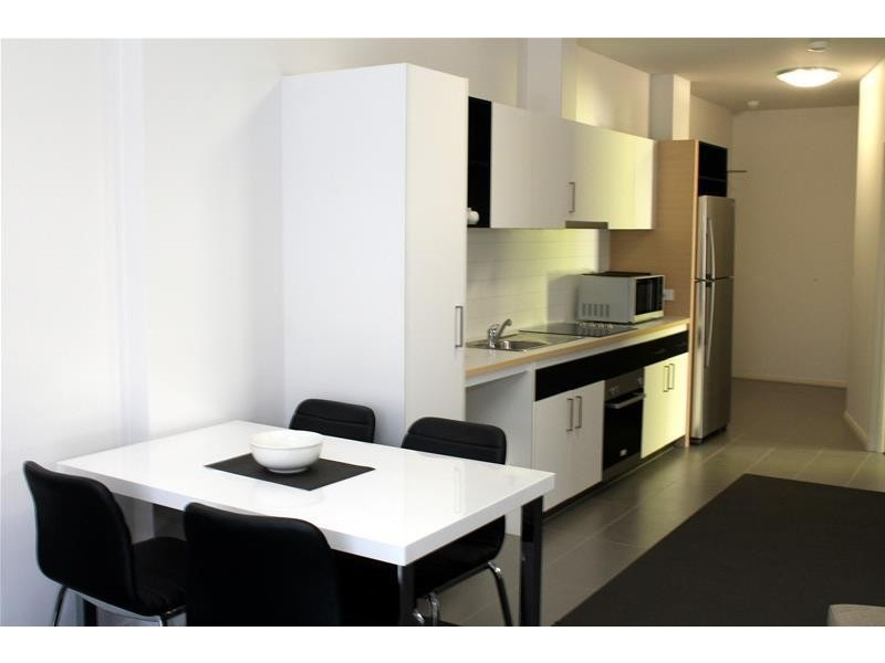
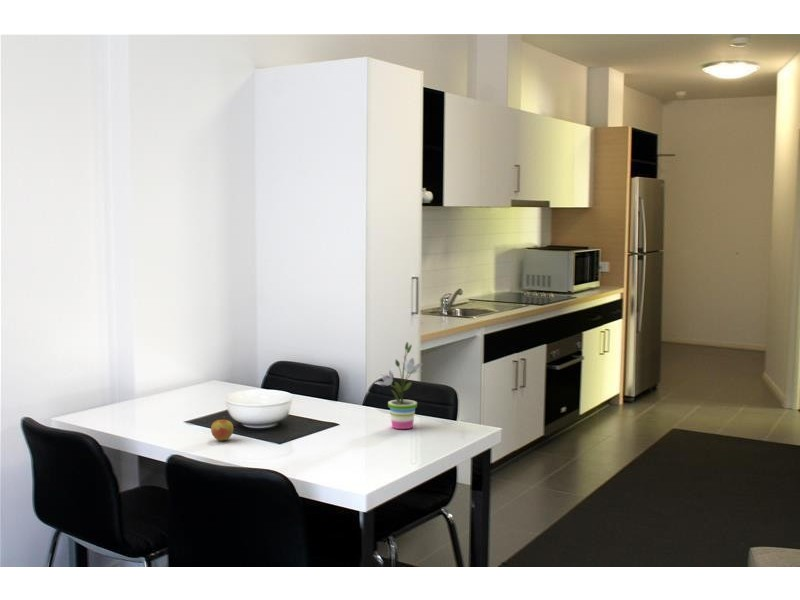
+ potted plant [373,341,424,430]
+ apple [210,415,234,442]
